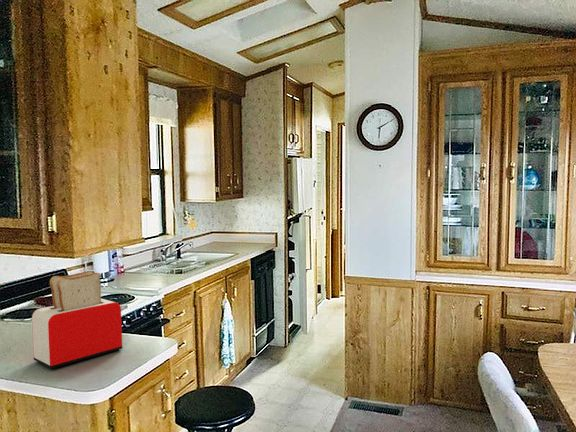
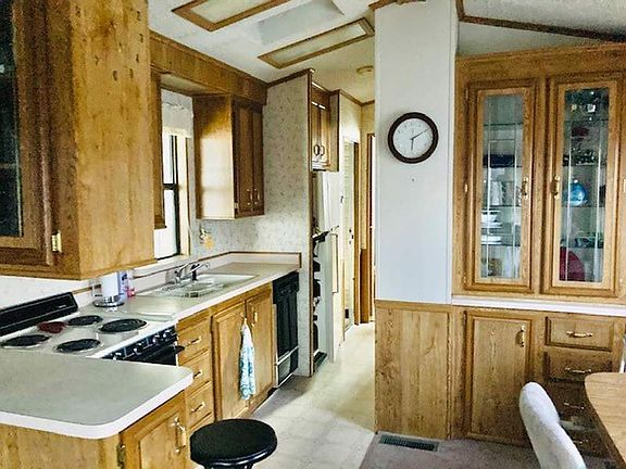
- toaster [31,270,123,370]
